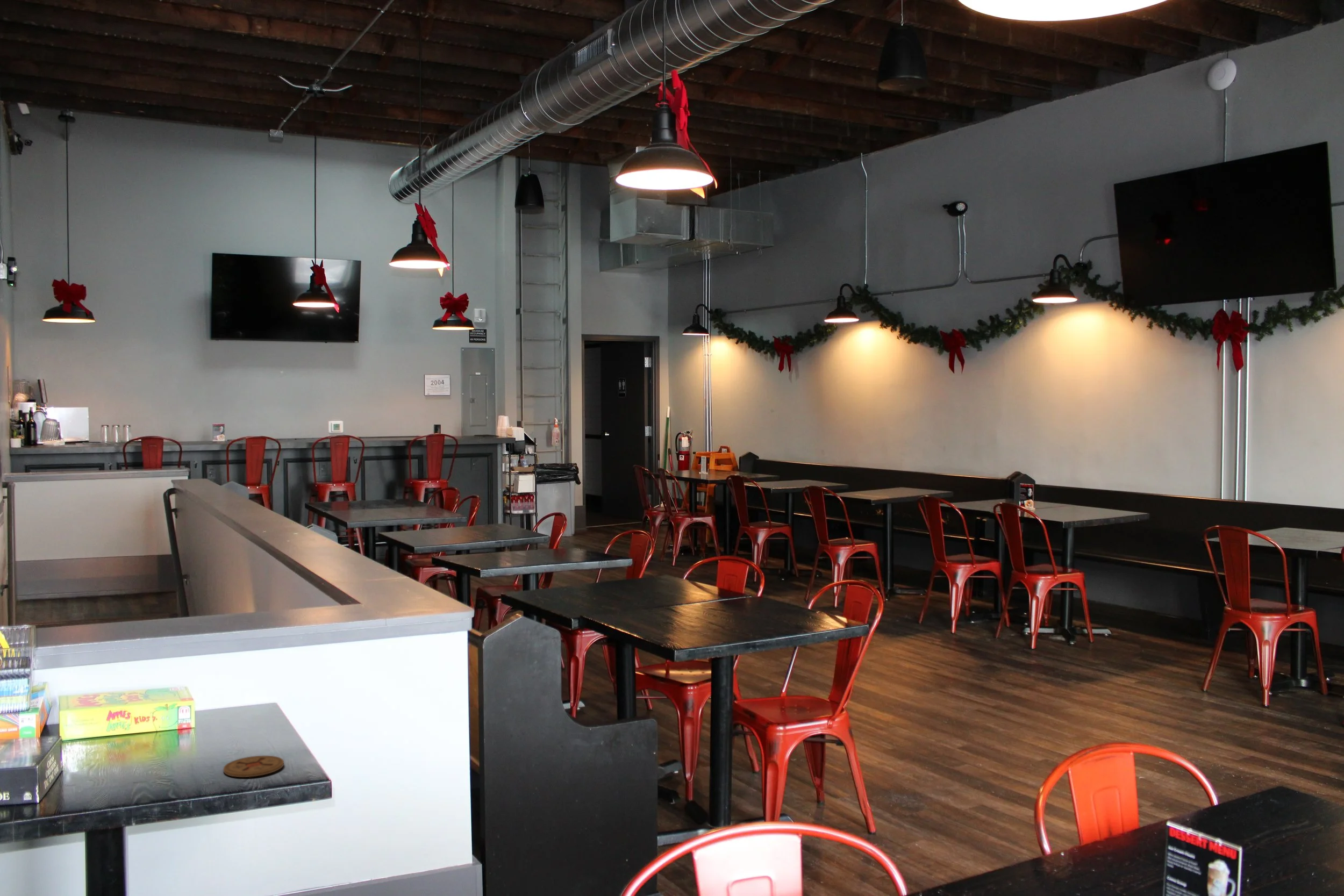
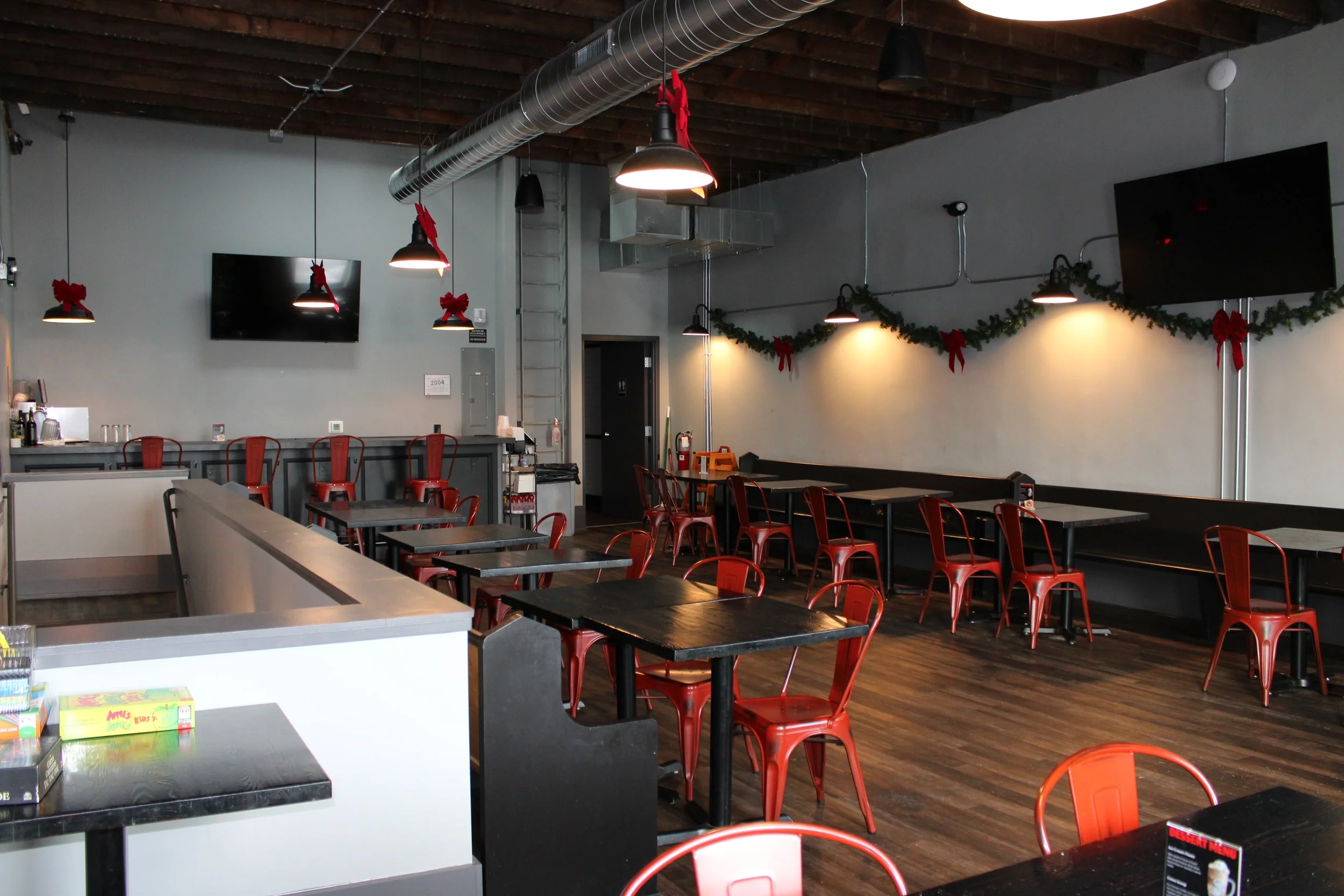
- coaster [223,755,284,778]
